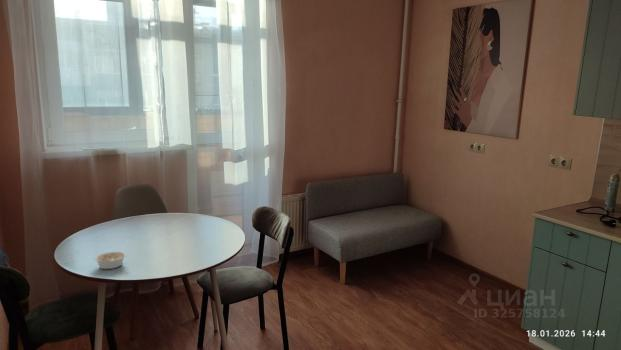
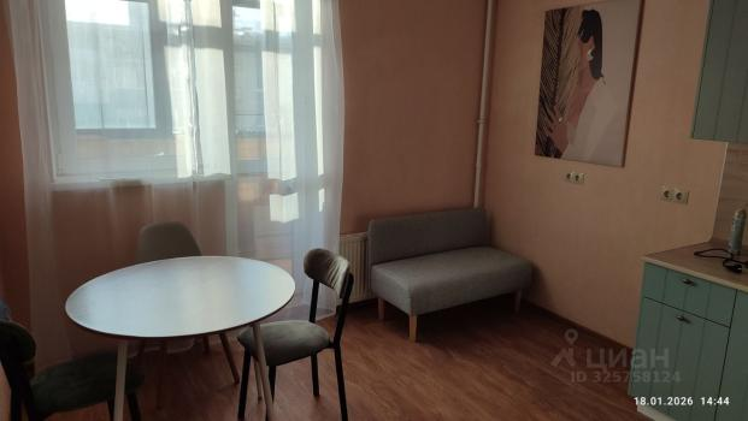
- legume [93,250,129,270]
